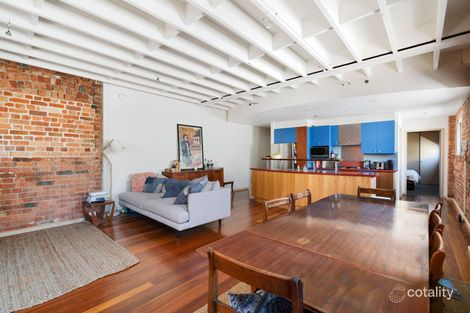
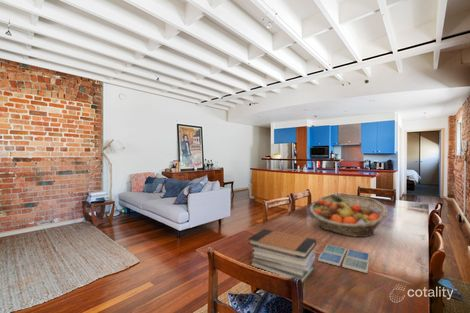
+ book stack [247,228,317,284]
+ drink coaster [317,244,371,274]
+ fruit basket [309,194,389,238]
